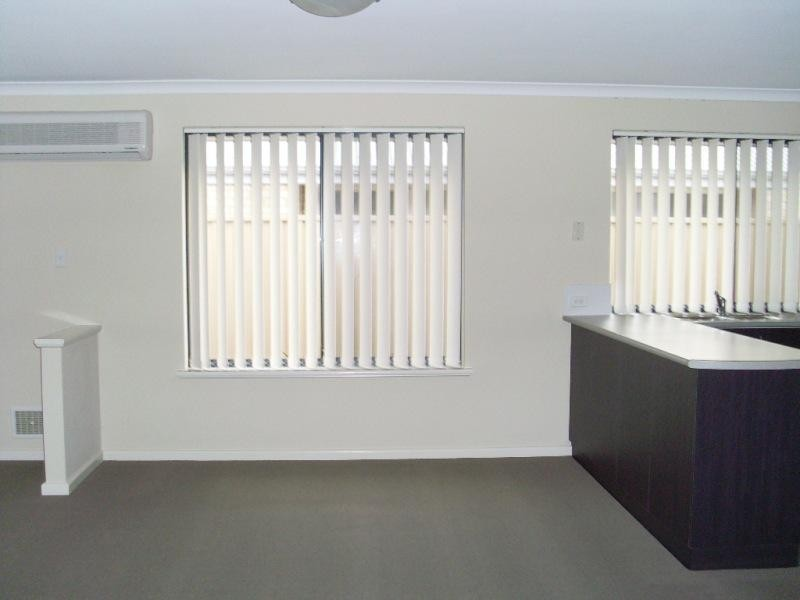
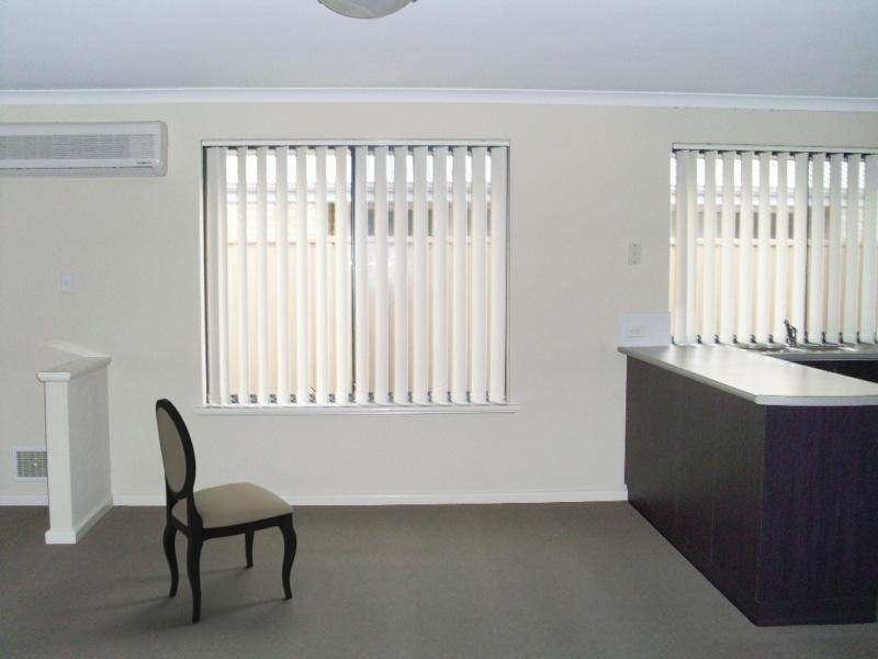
+ dining chair [155,398,299,624]
